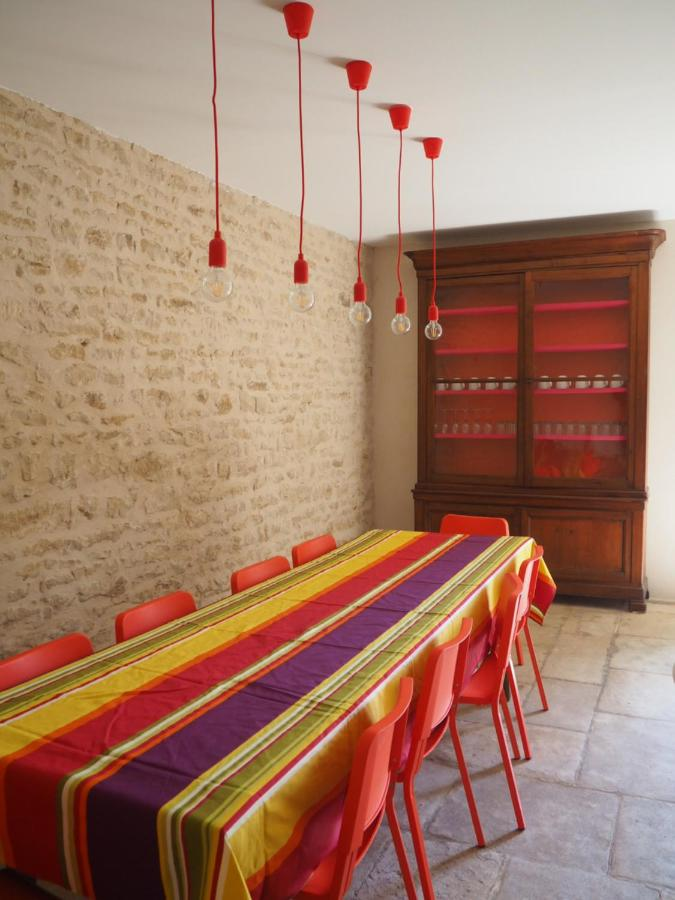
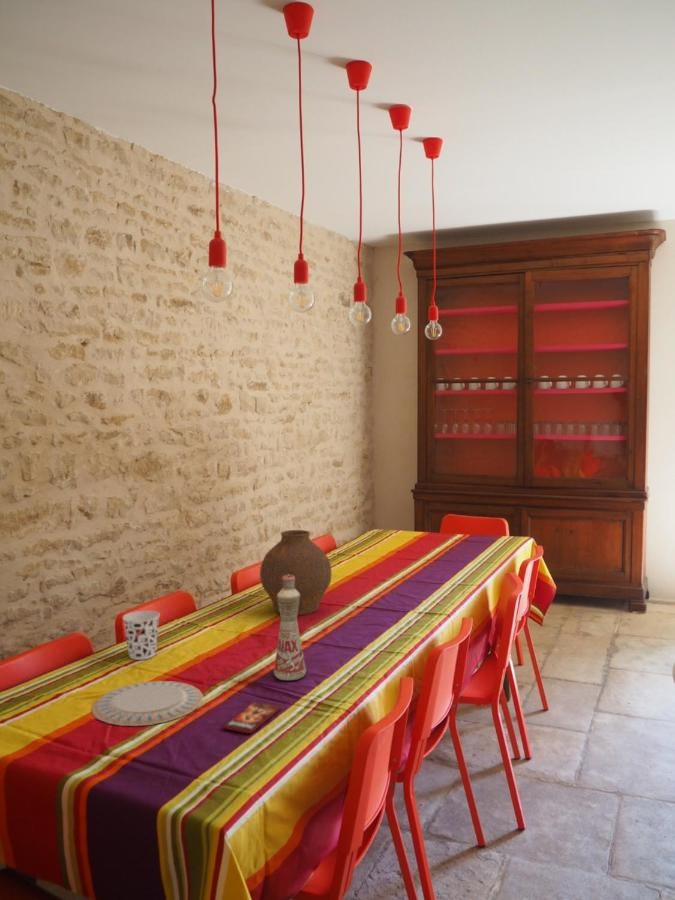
+ chinaware [91,680,204,727]
+ vase [259,529,332,616]
+ smartphone [222,701,281,735]
+ cup [122,610,161,661]
+ bottle [273,574,307,682]
